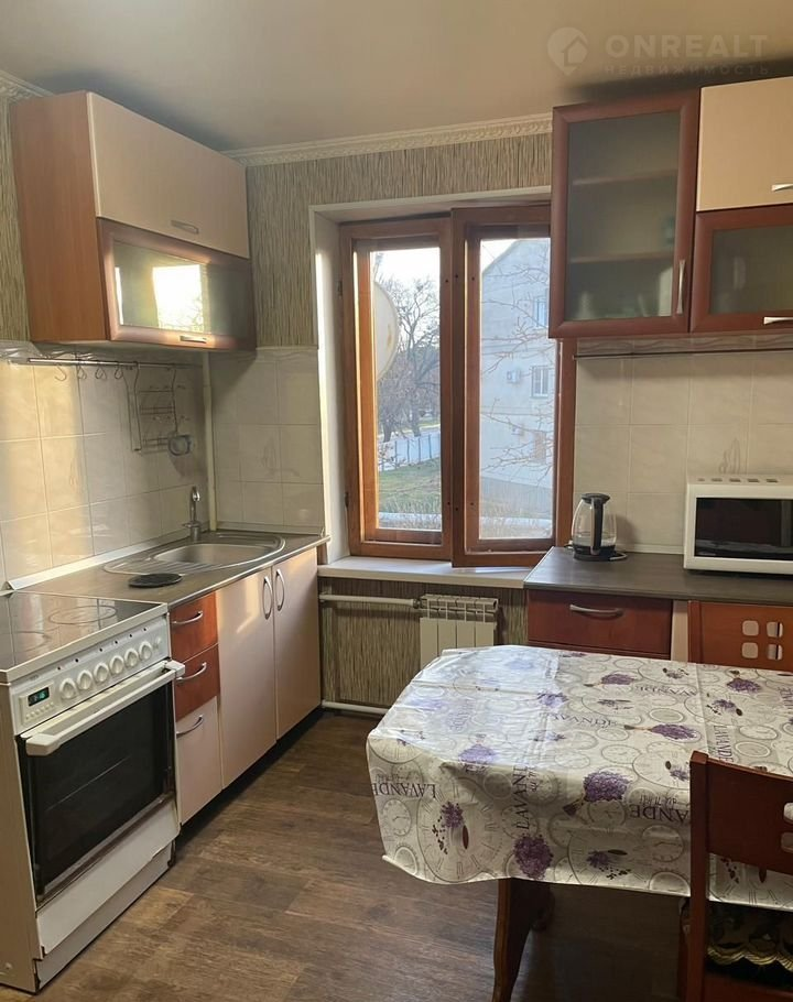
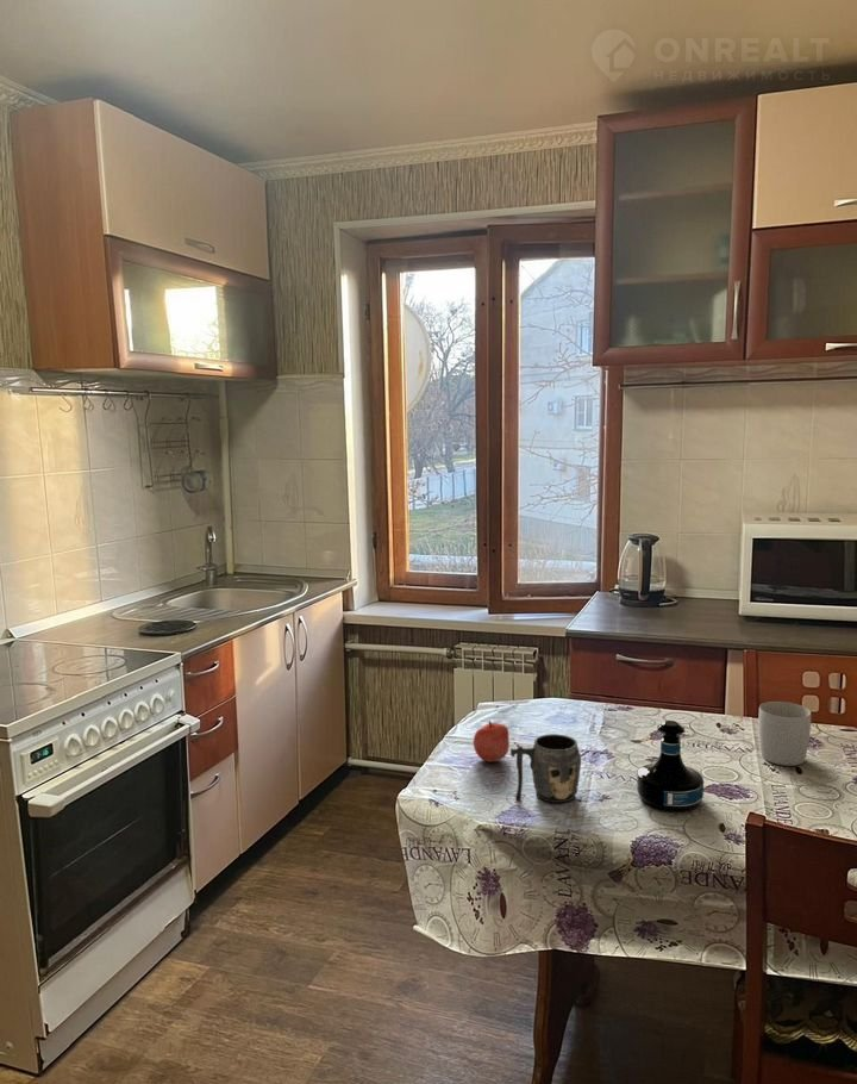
+ tequila bottle [636,719,705,812]
+ mug [509,733,582,804]
+ mug [757,700,812,767]
+ apple [473,719,511,762]
